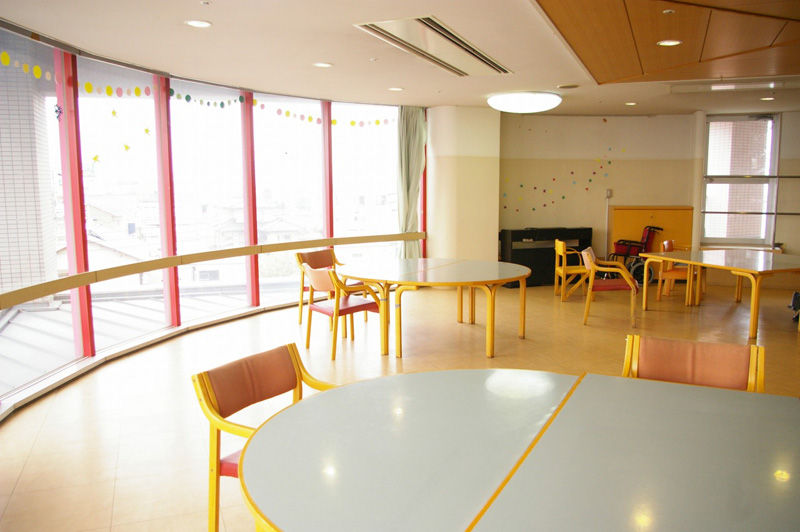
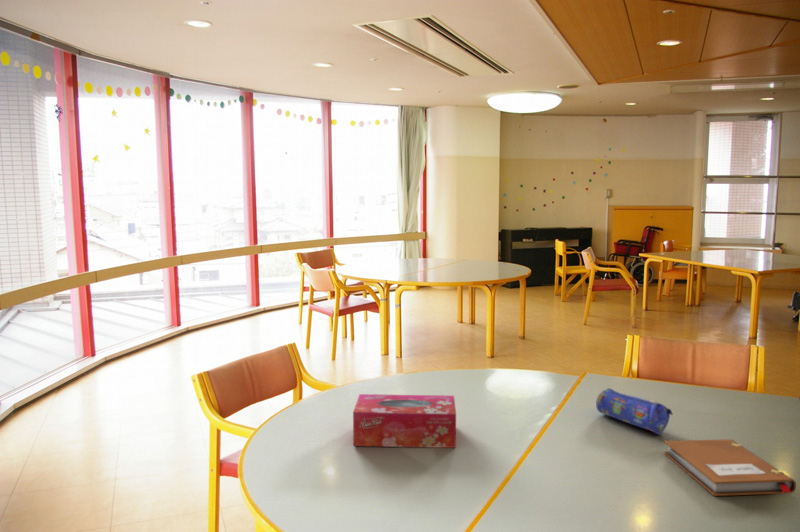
+ notebook [663,438,797,497]
+ pencil case [595,387,674,436]
+ tissue box [352,393,457,449]
